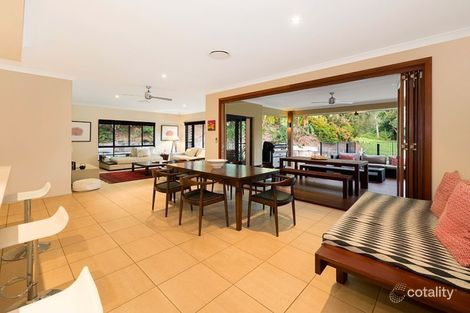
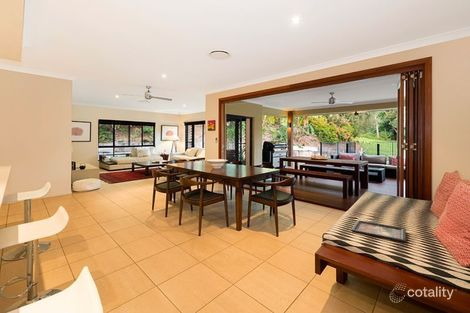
+ decorative tray [350,219,407,243]
